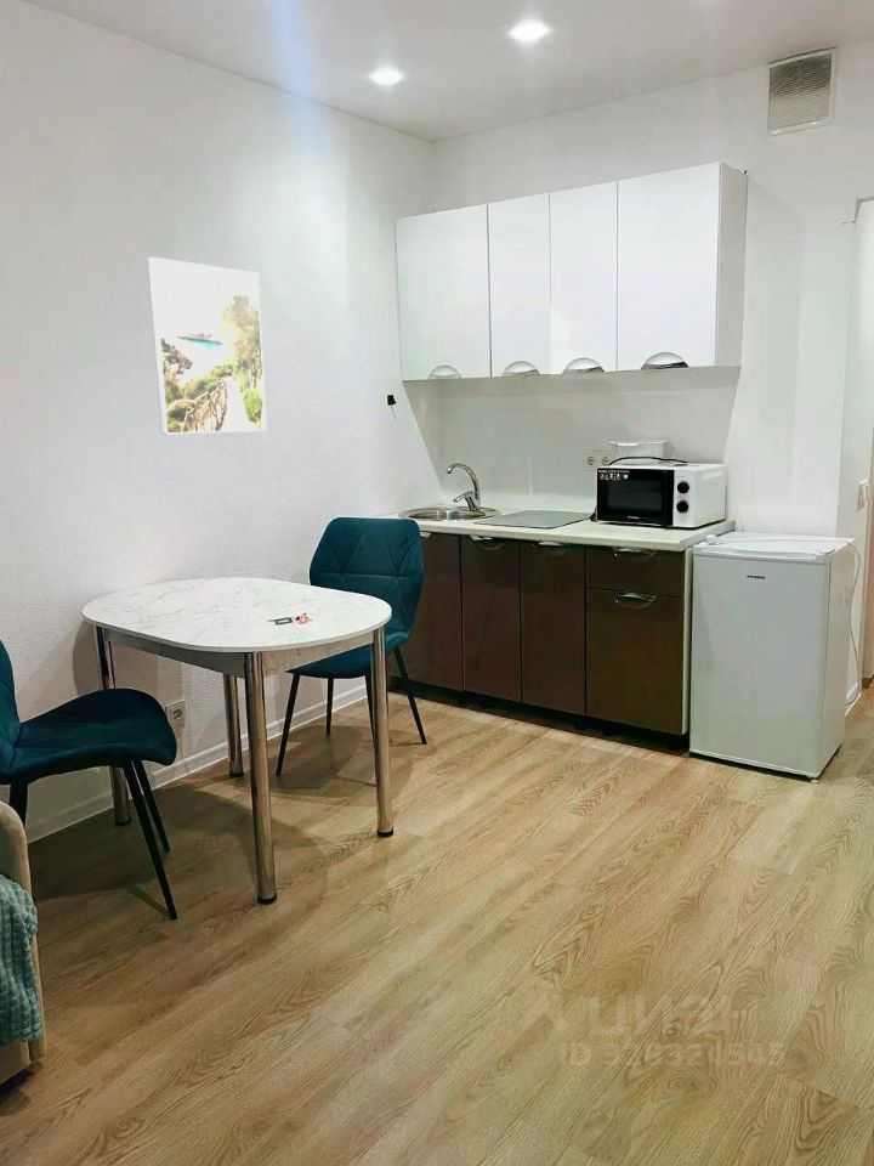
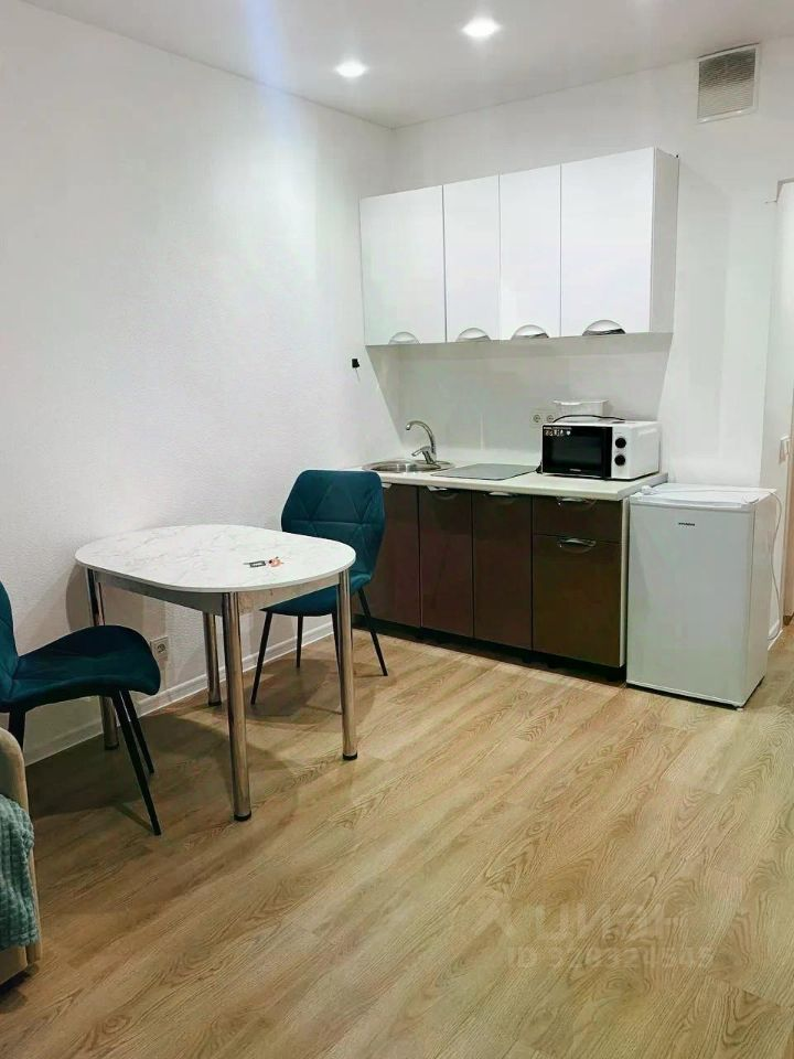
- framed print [147,256,268,436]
